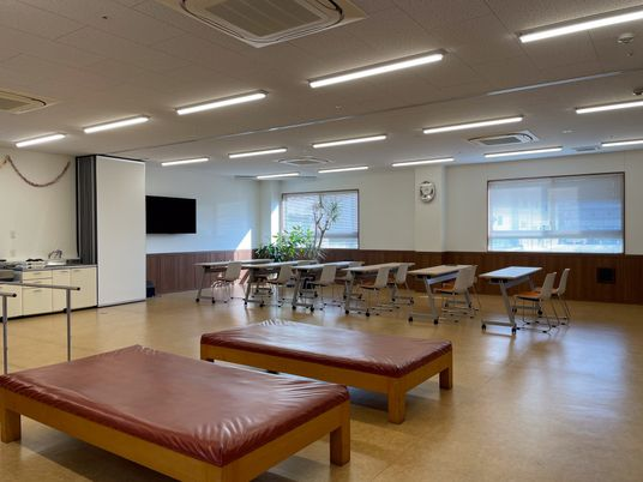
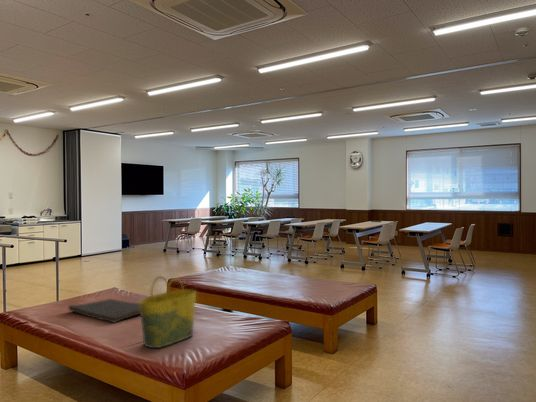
+ tote bag [137,275,197,349]
+ hand towel [68,298,140,324]
